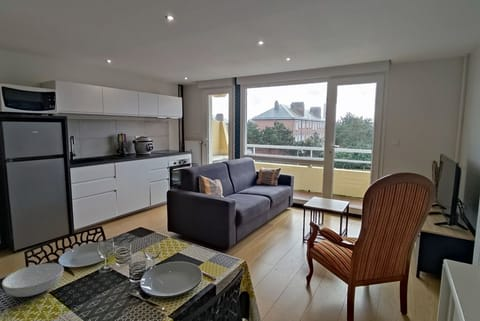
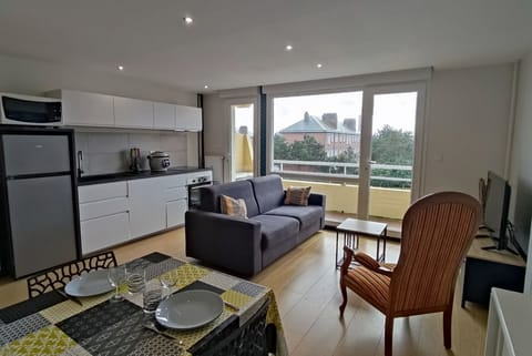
- serving bowl [1,262,65,298]
